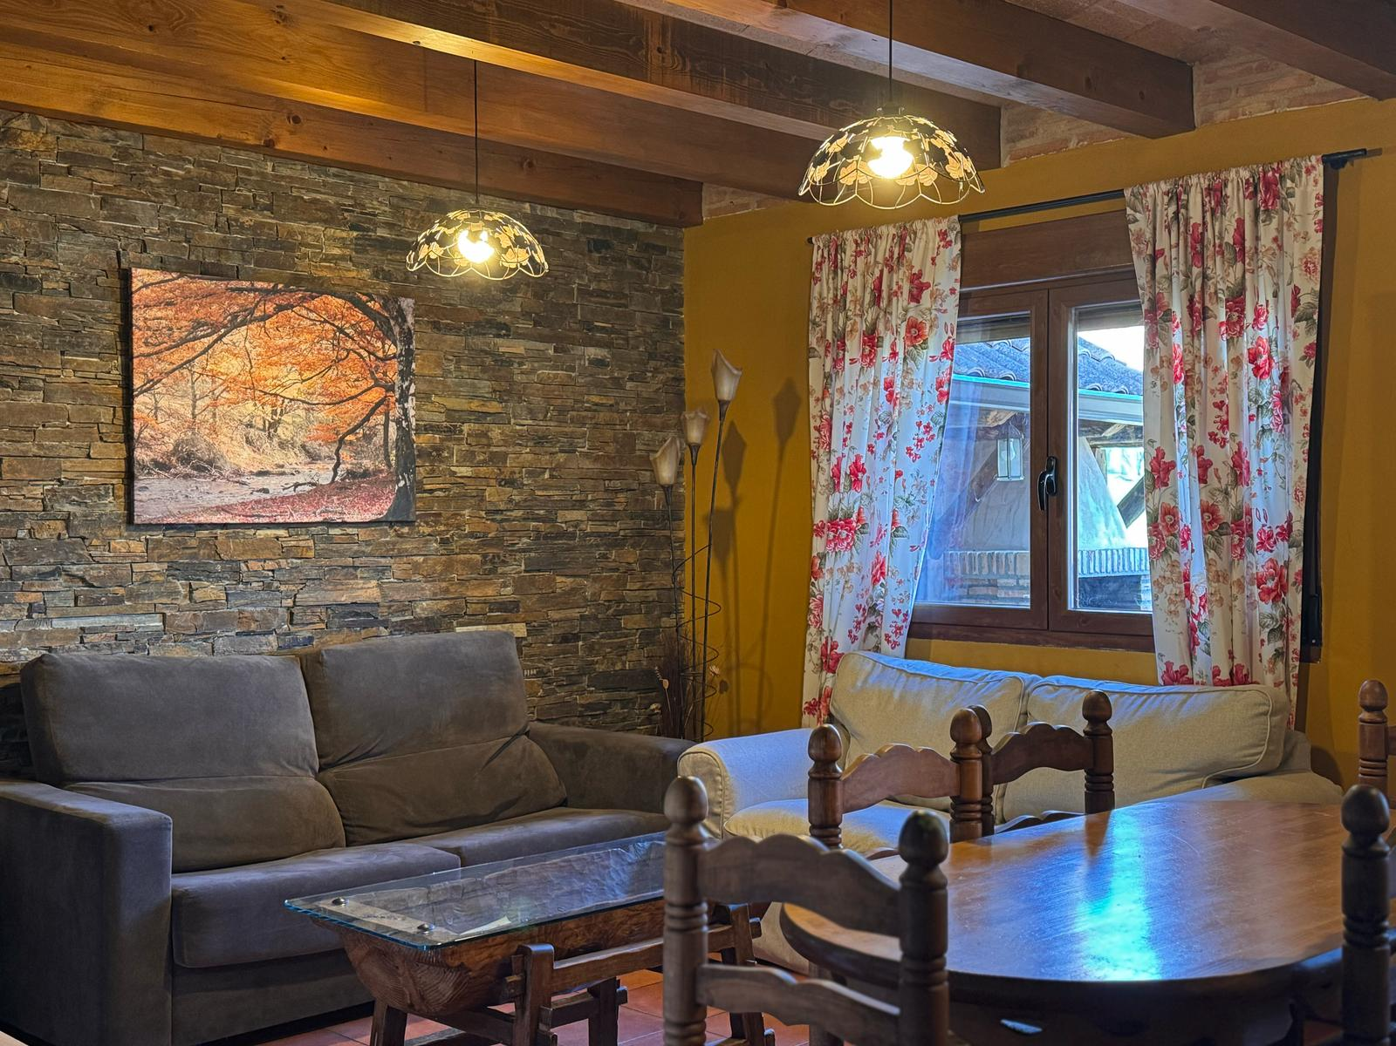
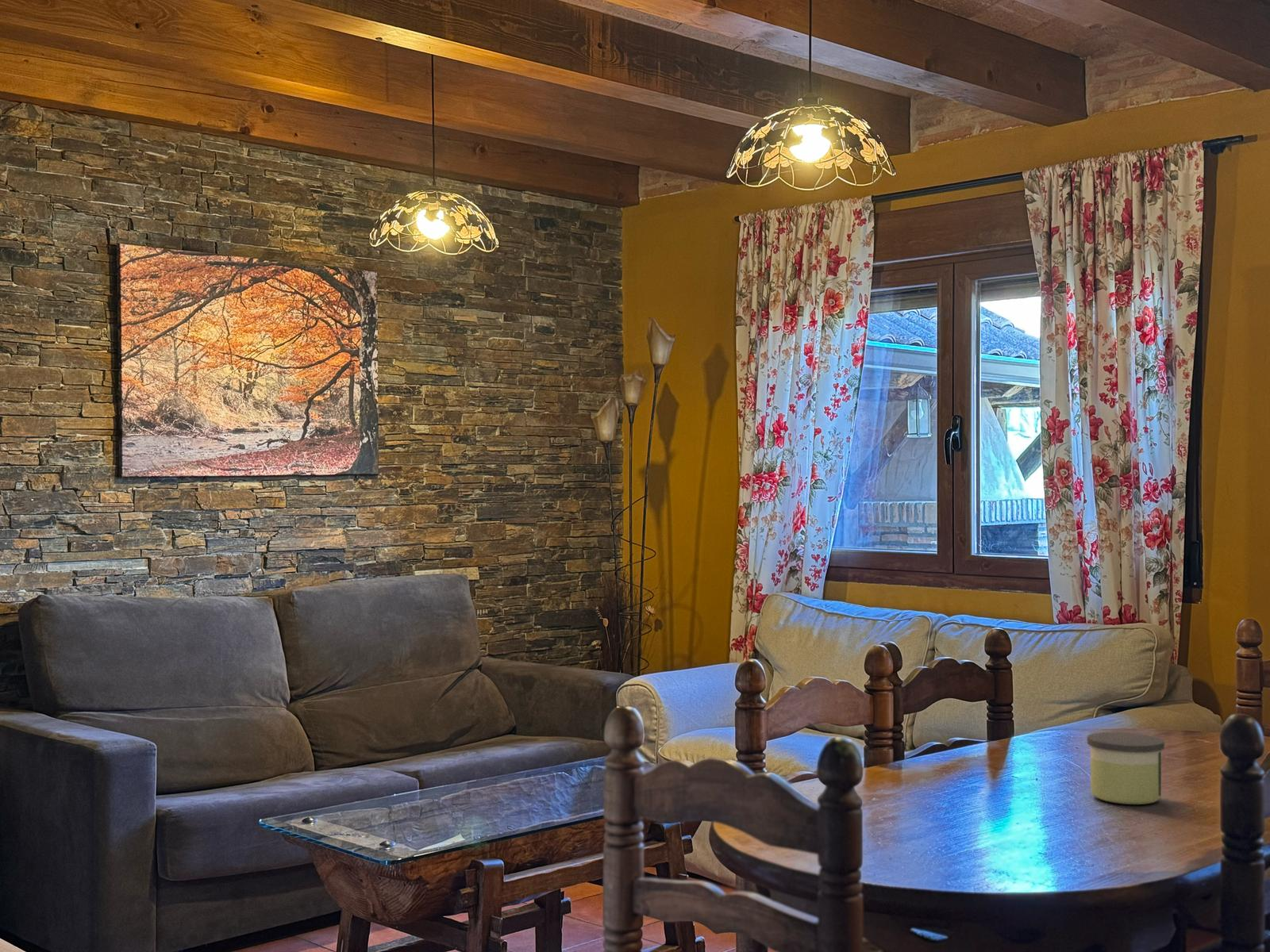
+ candle [1086,731,1165,805]
